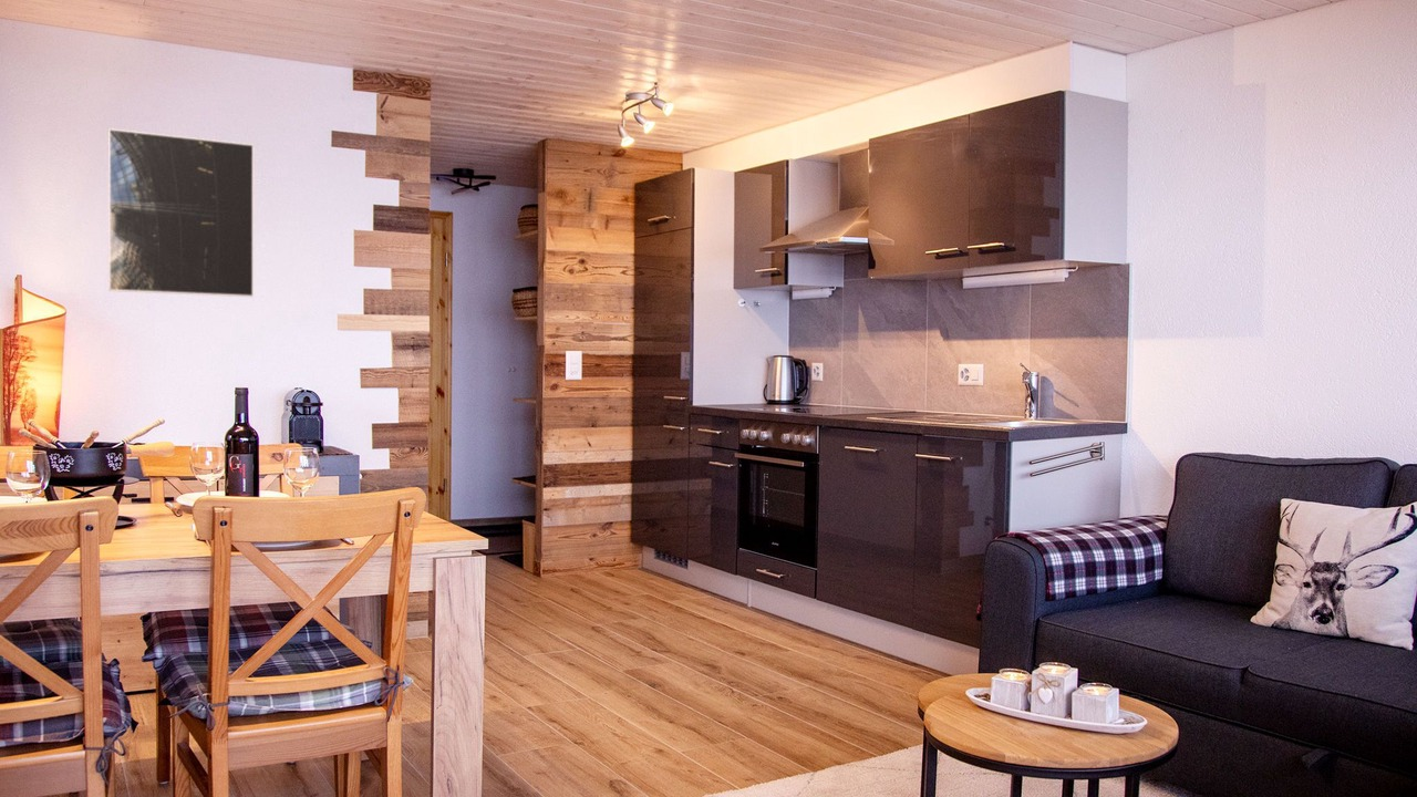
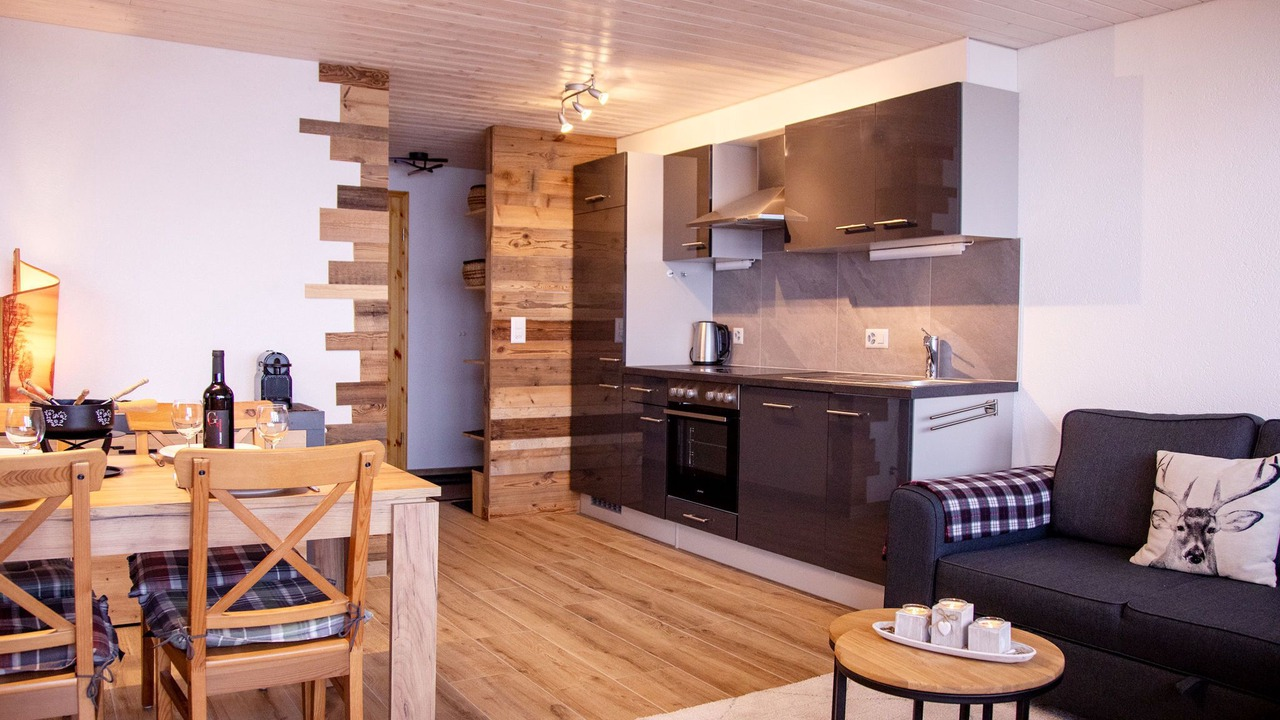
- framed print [107,127,255,298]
